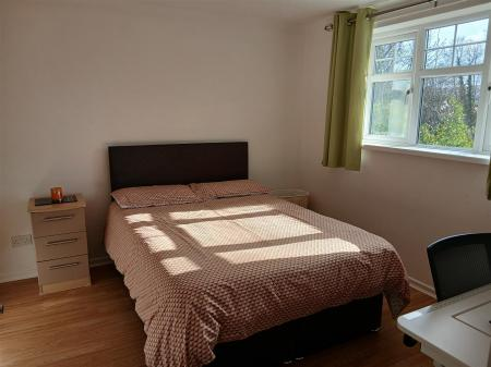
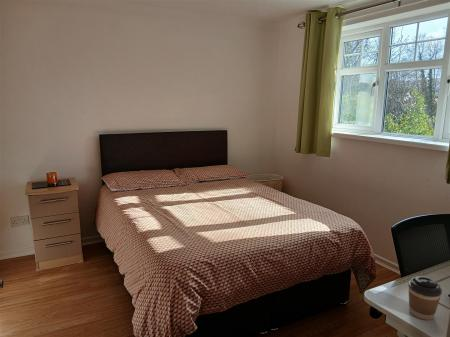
+ coffee cup [407,275,443,321]
